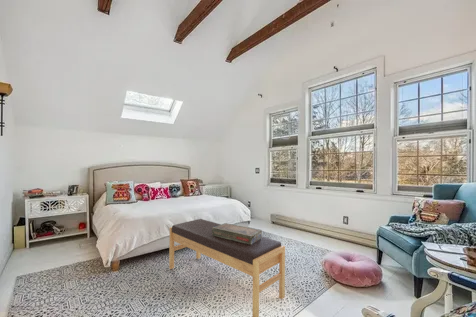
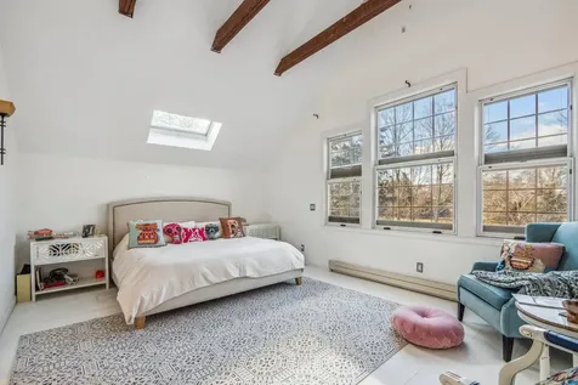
- decorative box [212,222,263,245]
- bench [168,218,286,317]
